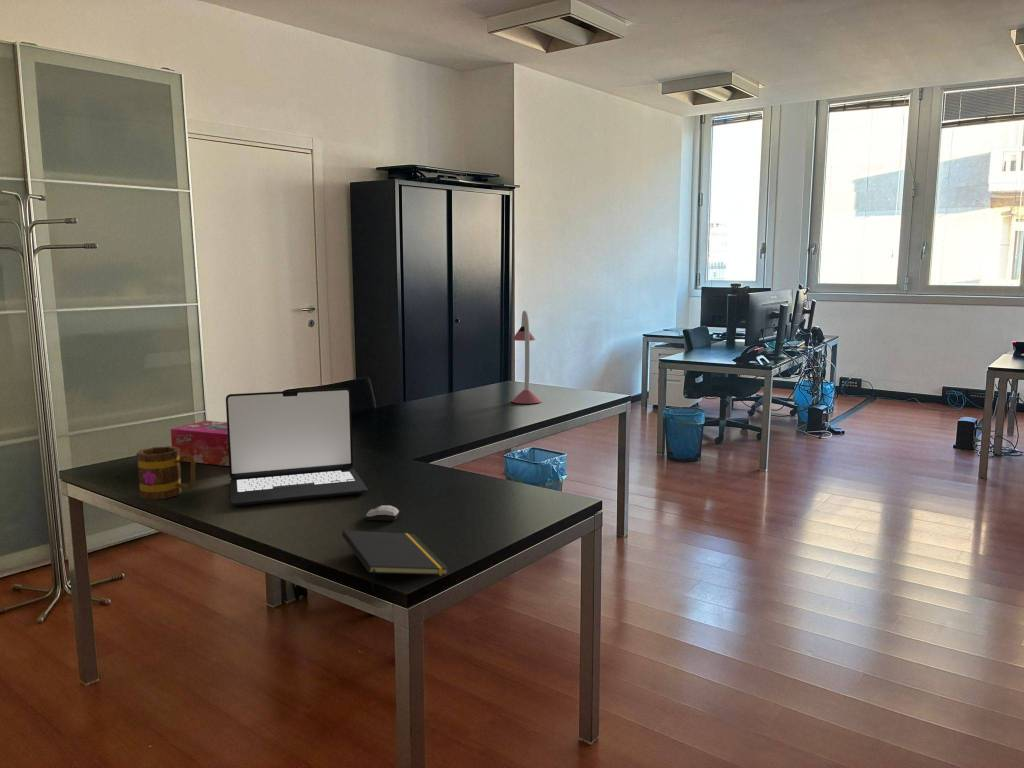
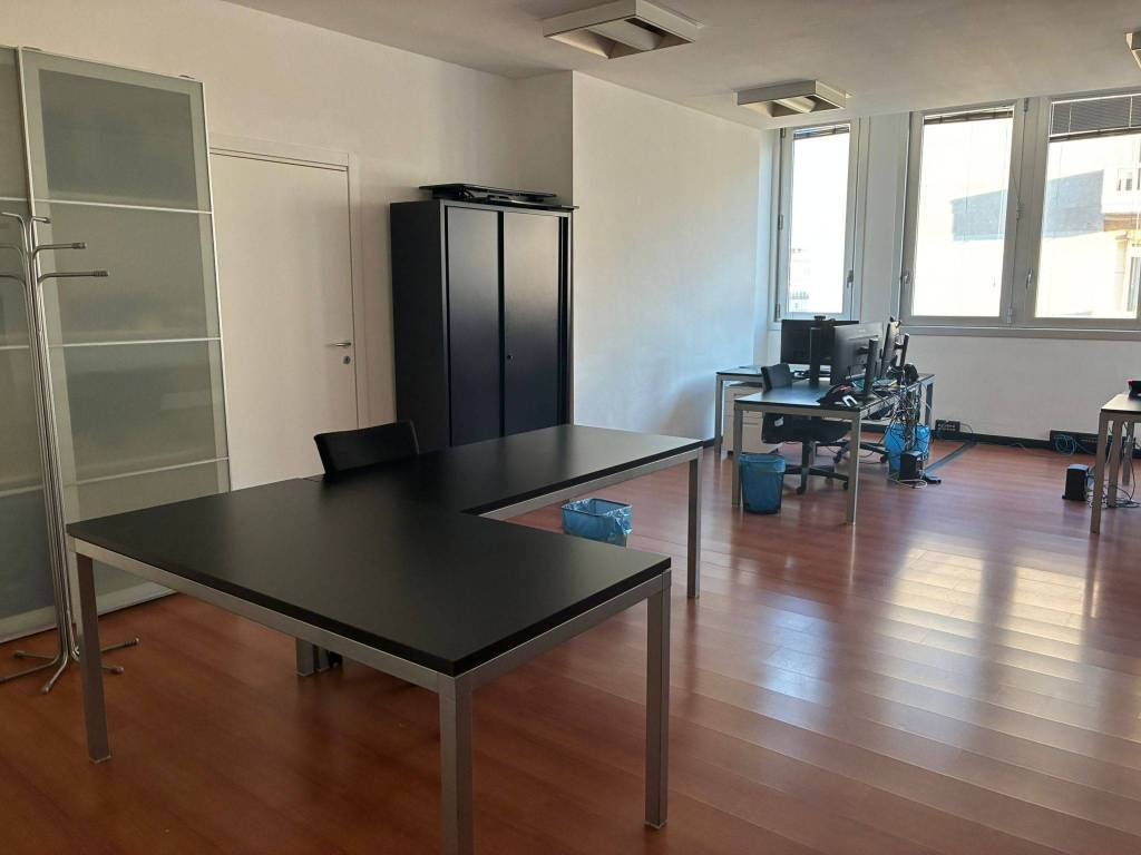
- mug [135,445,196,501]
- tissue box [170,420,229,467]
- computer mouse [364,504,400,522]
- notepad [341,529,450,591]
- laptop [225,387,368,507]
- desk lamp [511,310,542,405]
